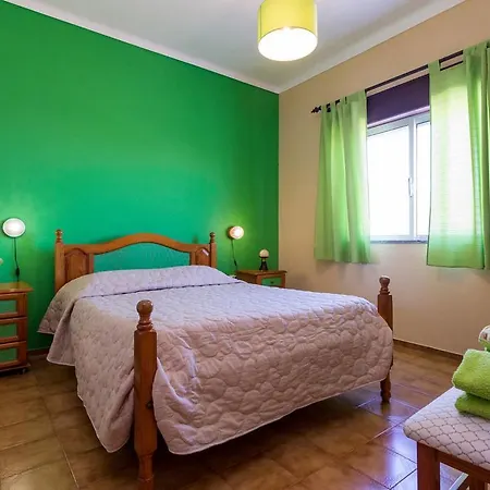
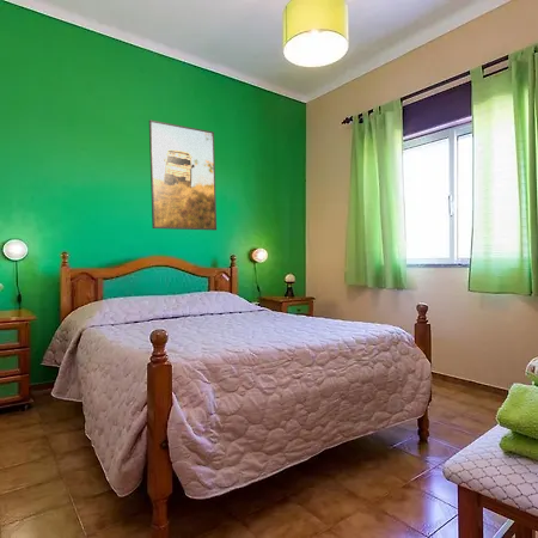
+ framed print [148,118,218,232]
